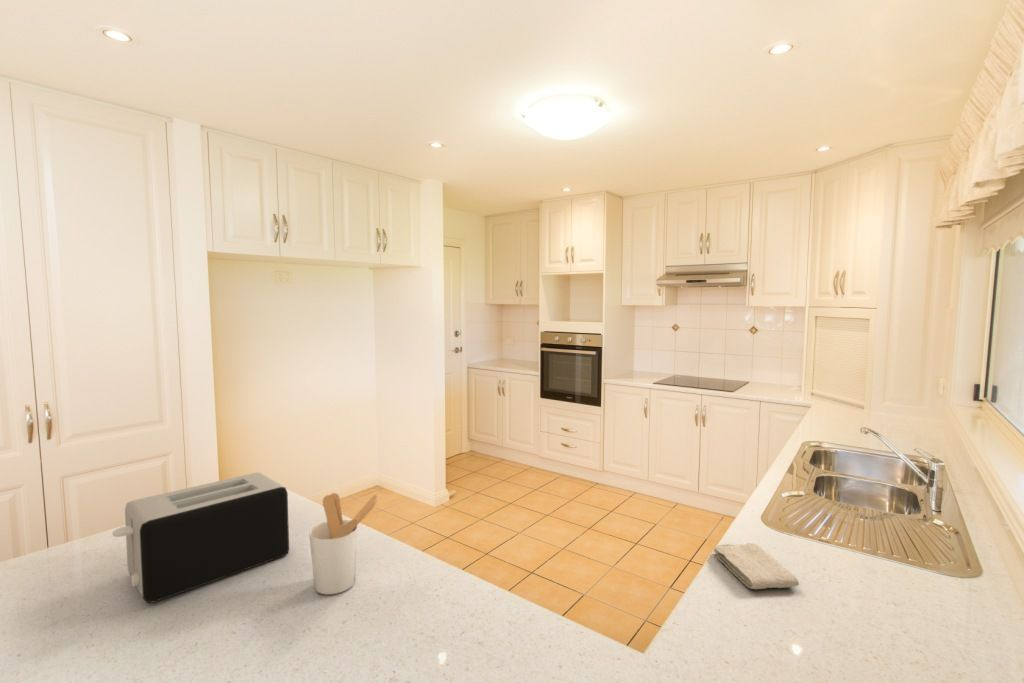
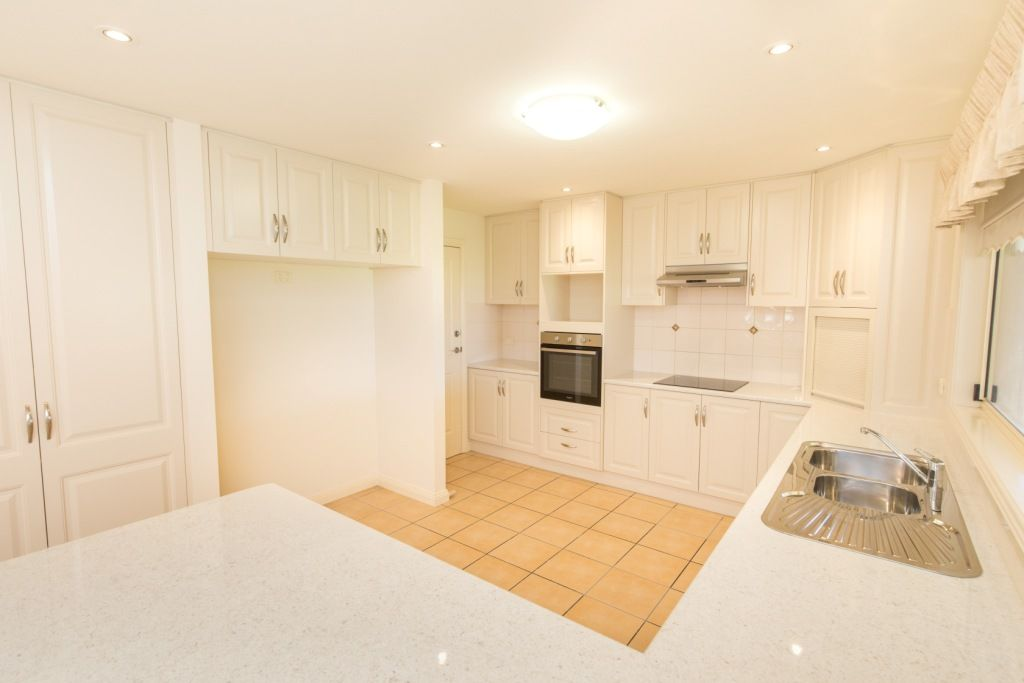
- utensil holder [308,492,379,595]
- toaster [112,472,290,604]
- washcloth [712,542,800,590]
